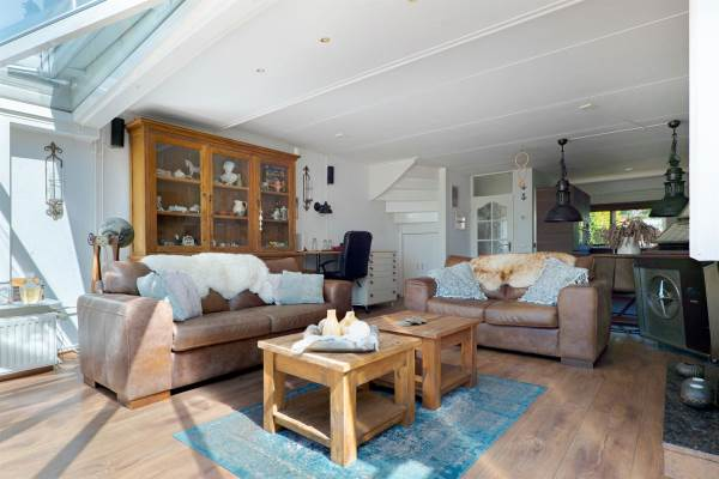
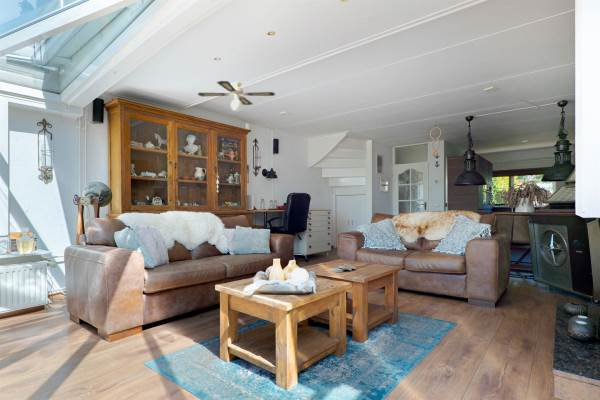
+ ceiling fan [197,80,276,112]
